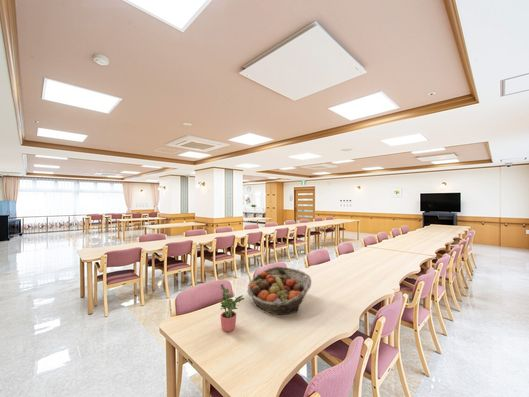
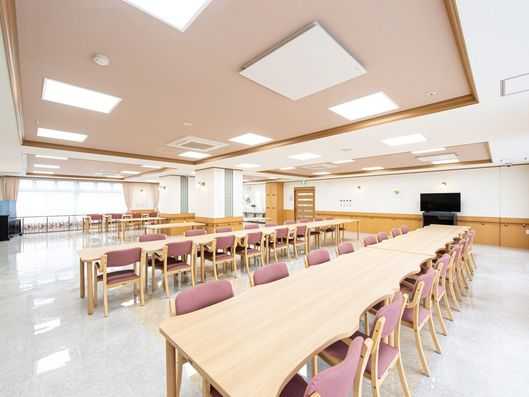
- fruit basket [246,266,312,316]
- potted plant [219,283,245,333]
